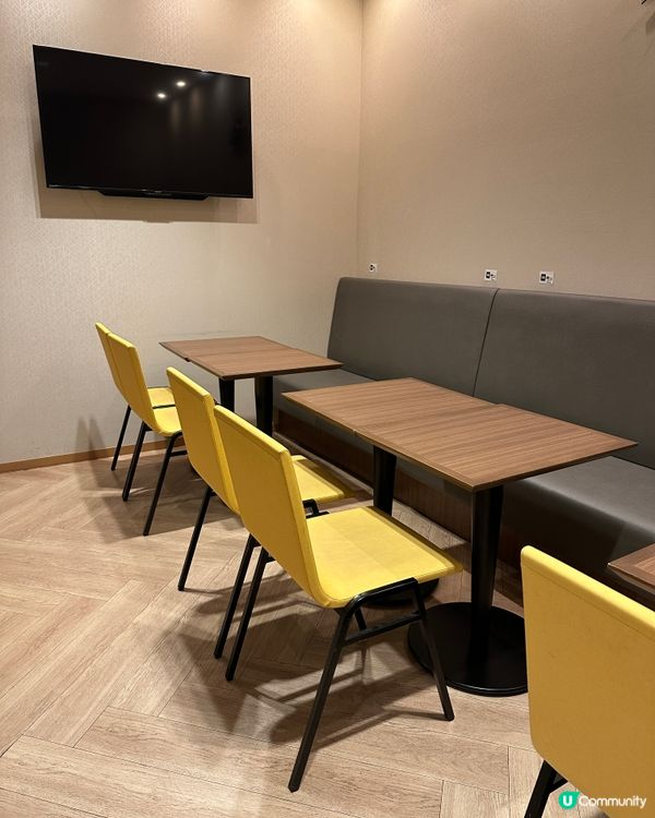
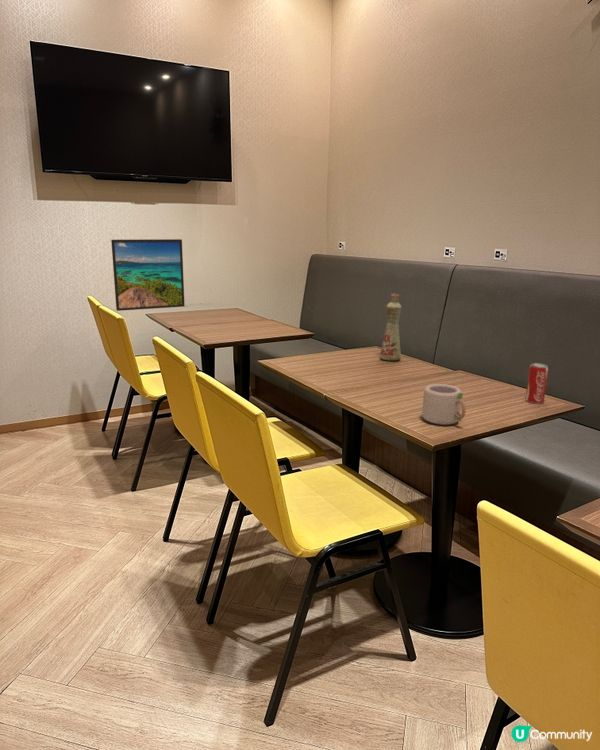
+ mug [421,383,467,426]
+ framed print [110,238,186,312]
+ bottle [379,292,403,362]
+ beverage can [524,362,550,405]
